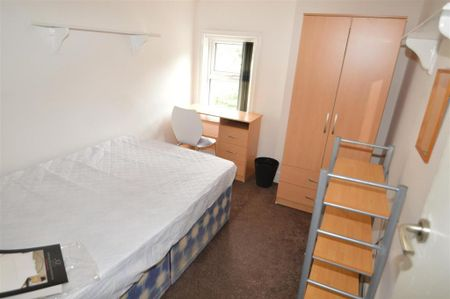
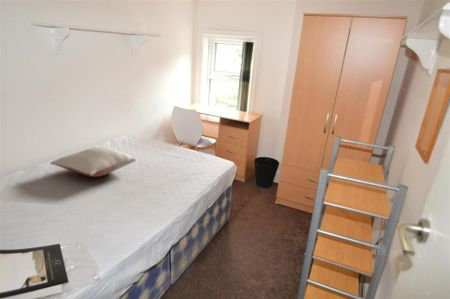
+ pillow [49,146,137,178]
